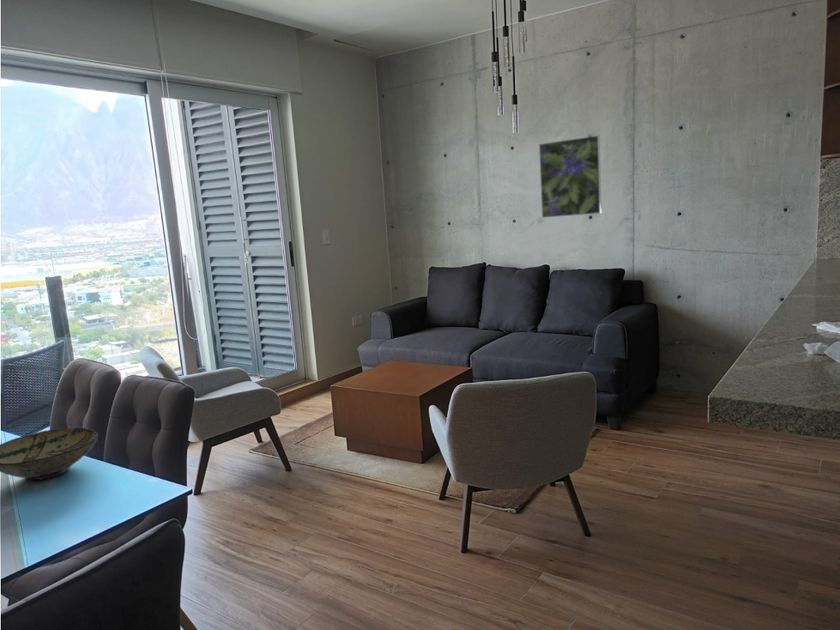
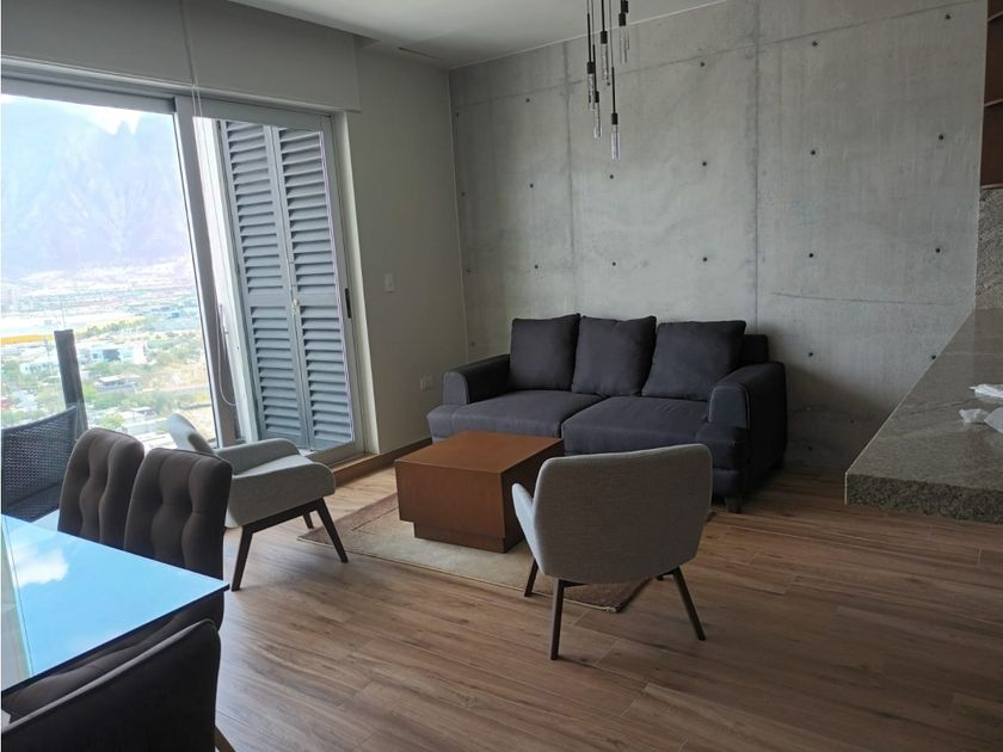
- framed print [538,134,603,219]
- bowl [0,427,99,481]
